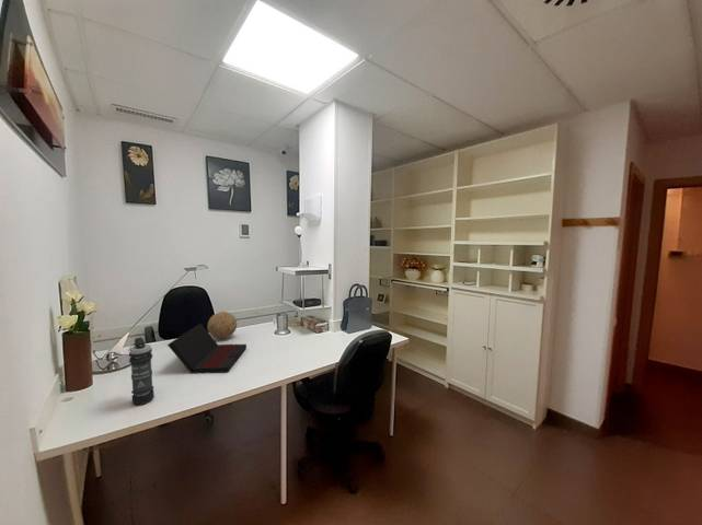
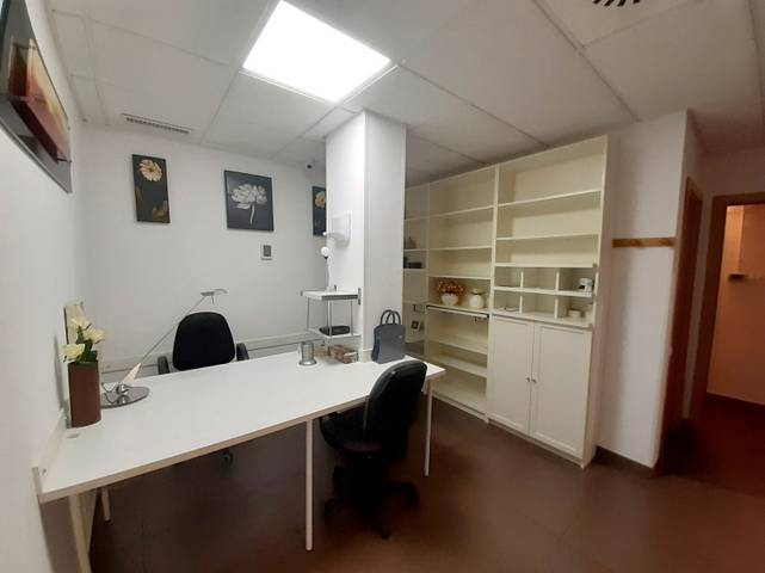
- laptop [166,323,248,374]
- smoke grenade [127,336,156,406]
- decorative ball [206,311,238,340]
